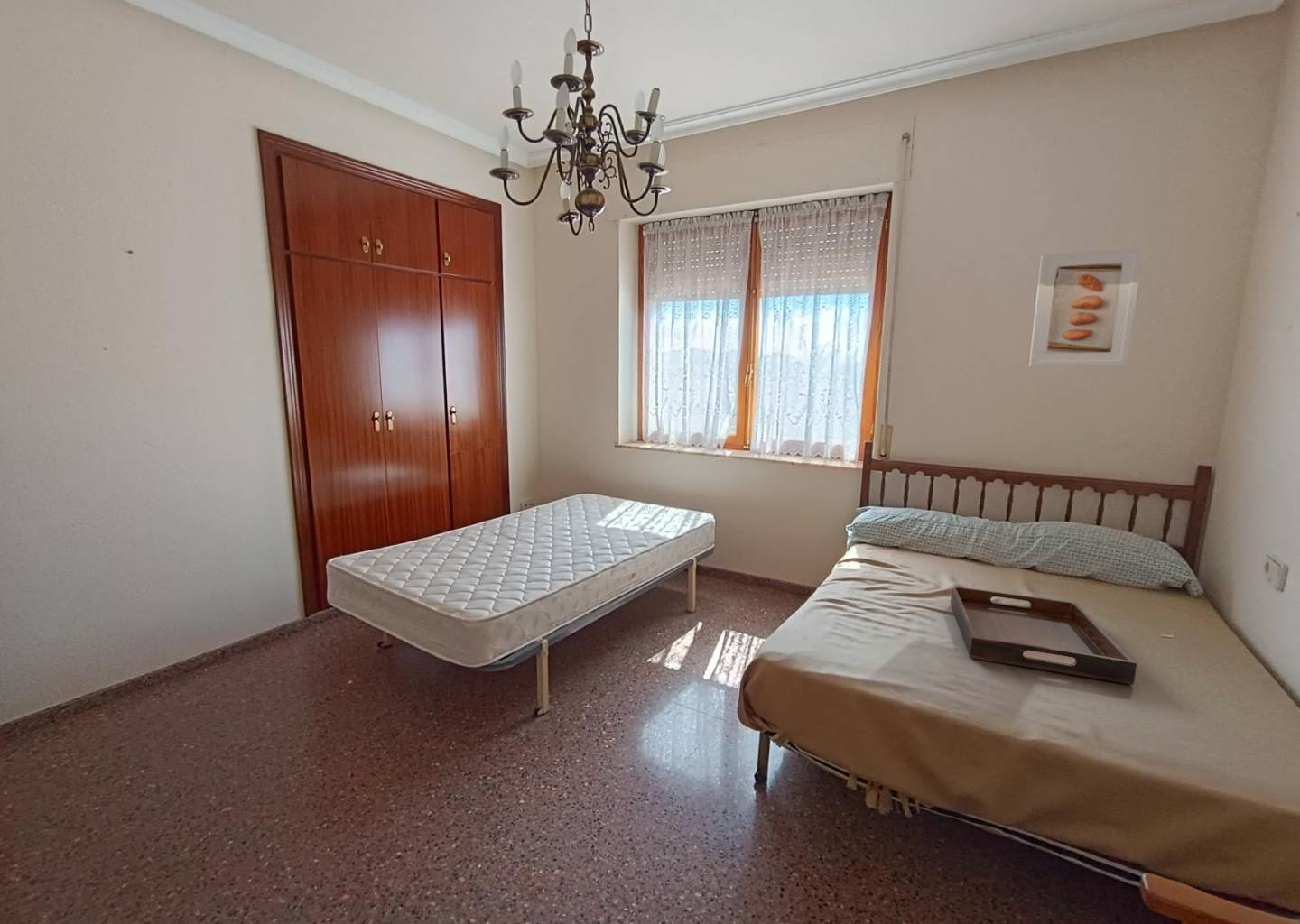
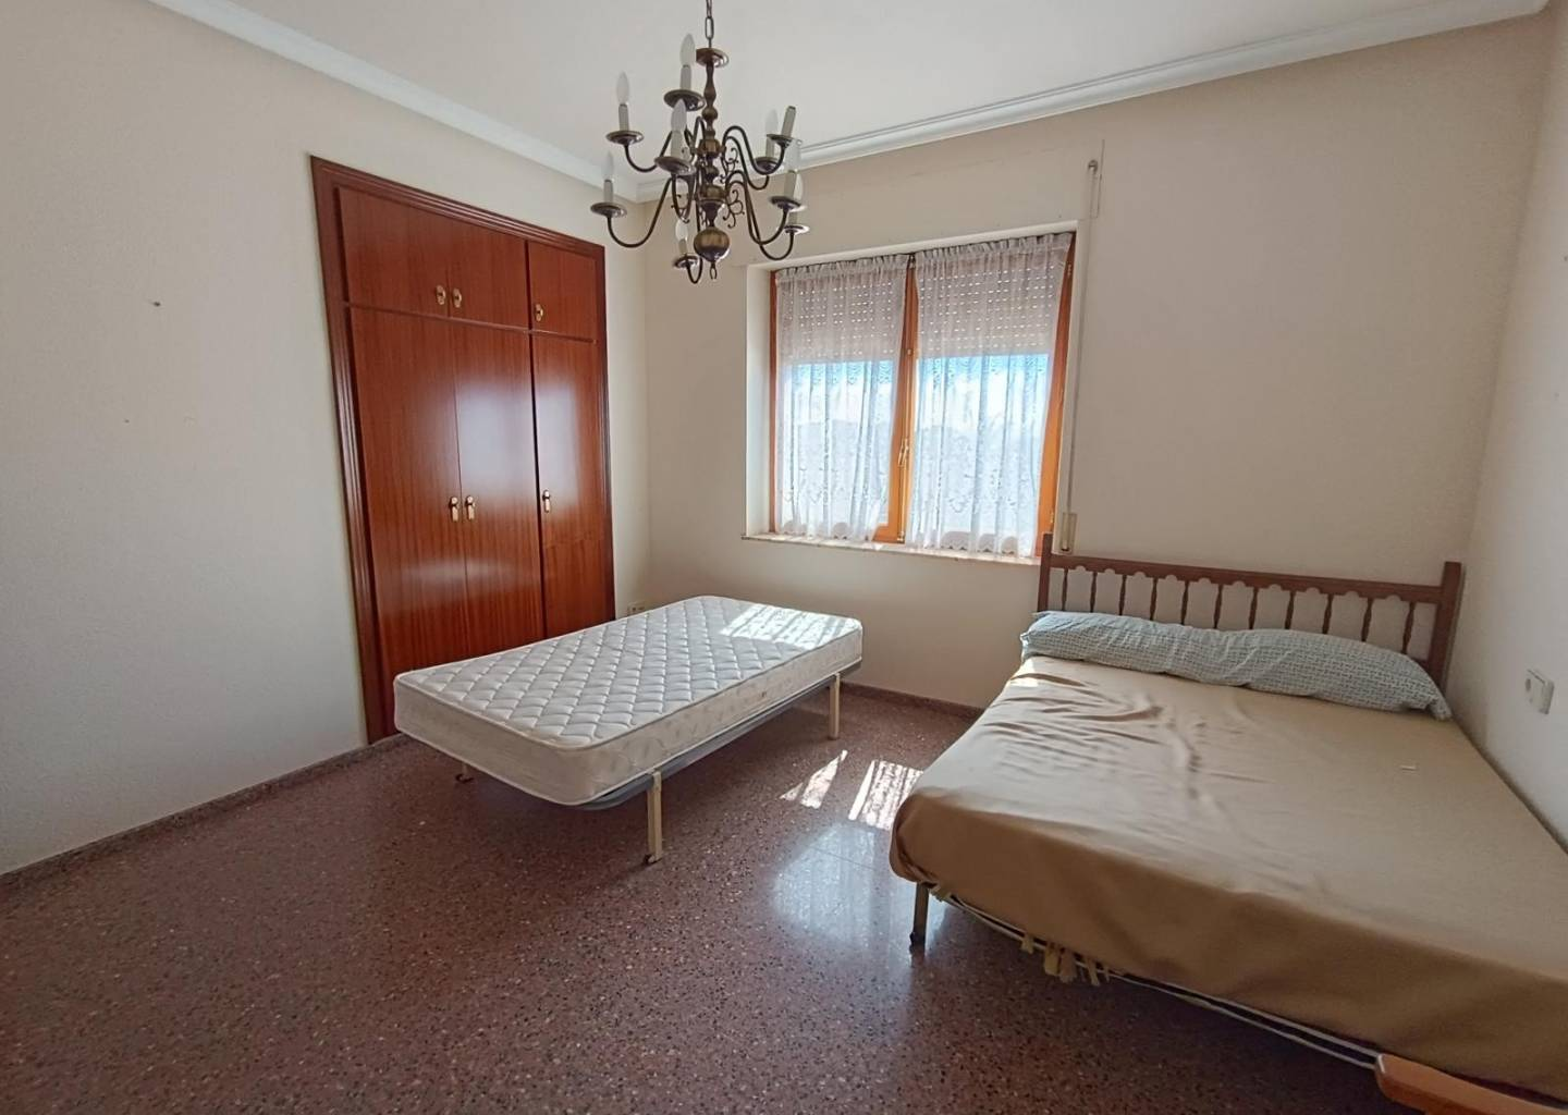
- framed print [1028,245,1144,367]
- serving tray [950,586,1137,686]
